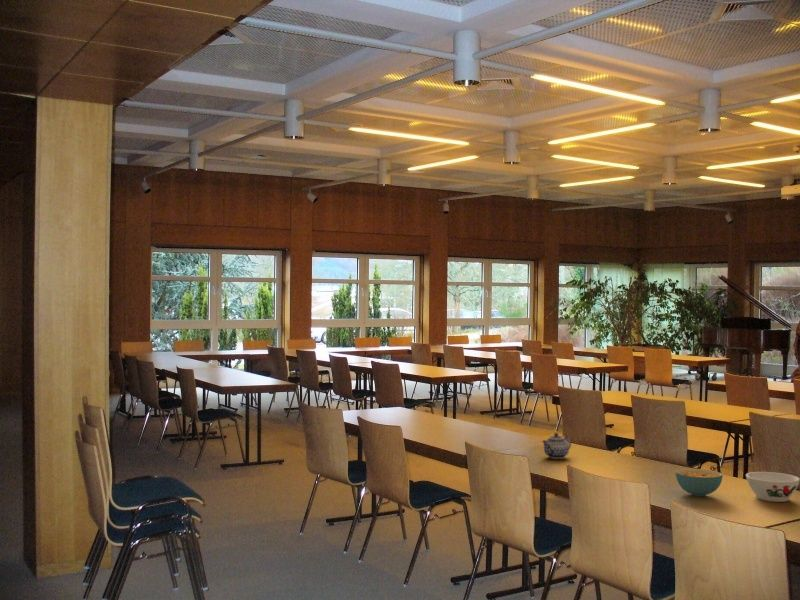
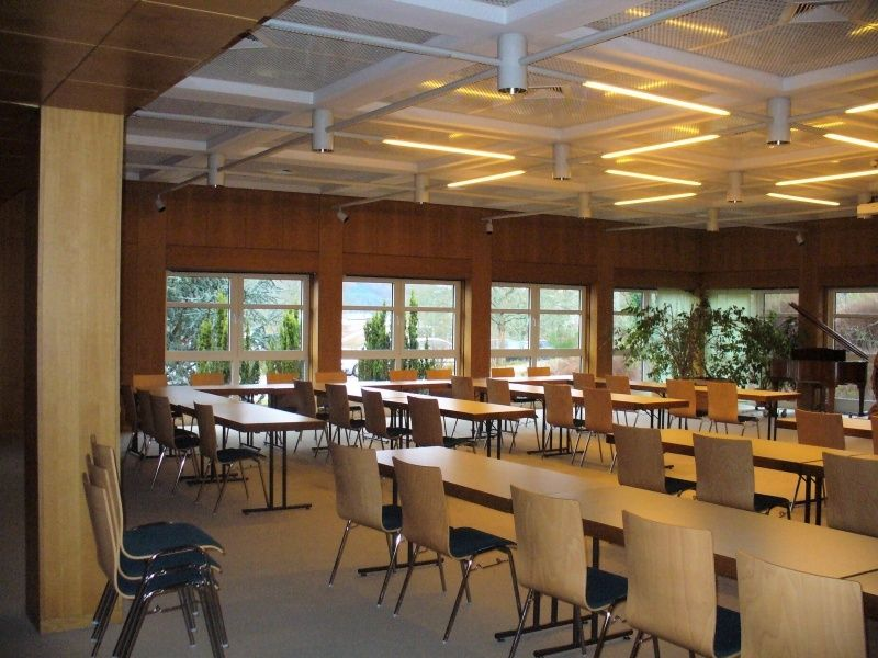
- teapot [541,432,572,460]
- bowl [745,471,800,503]
- cereal bowl [674,468,724,497]
